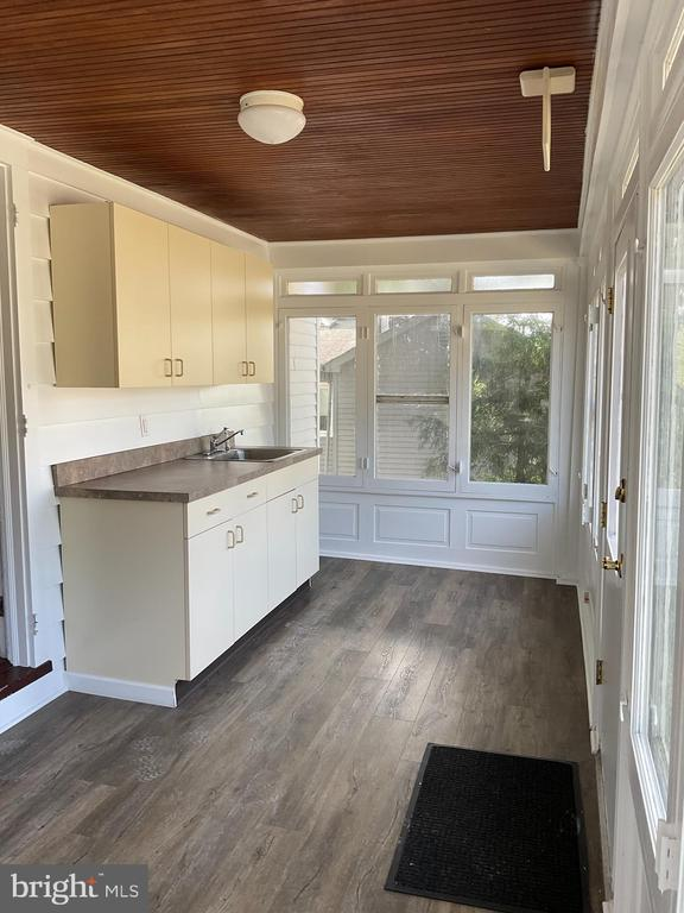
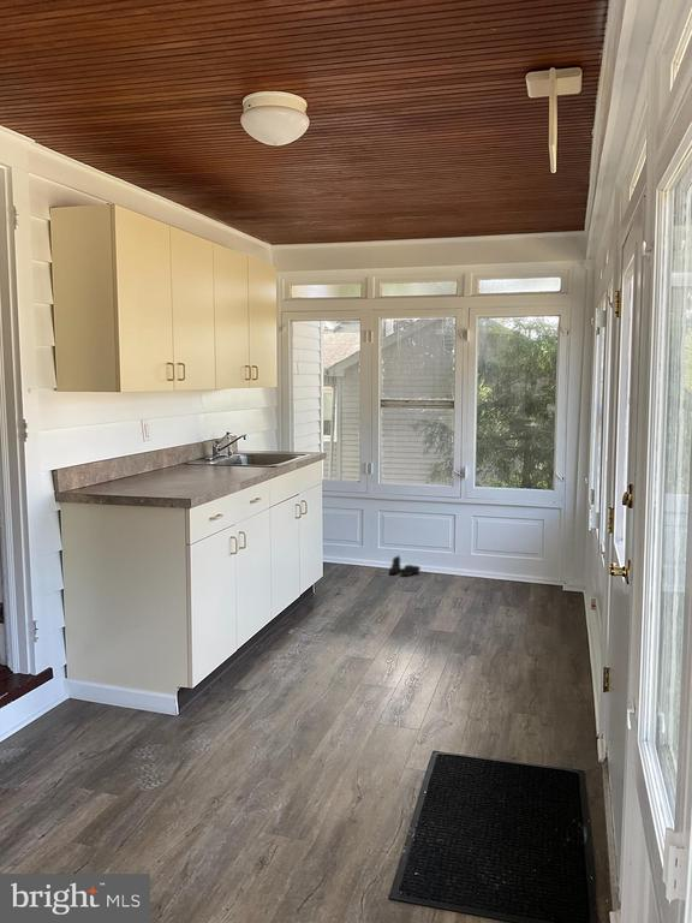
+ boots [388,554,422,577]
